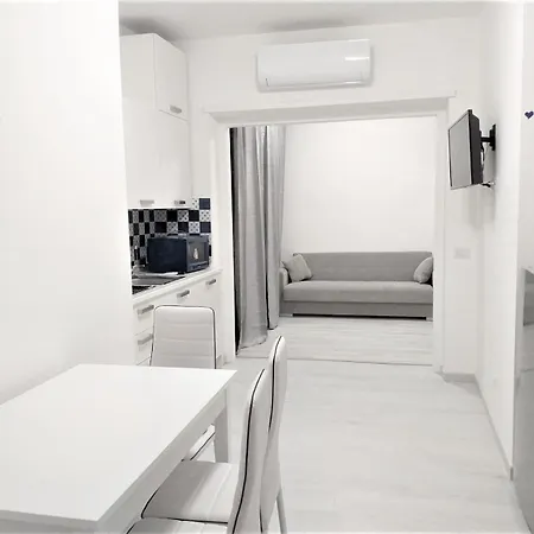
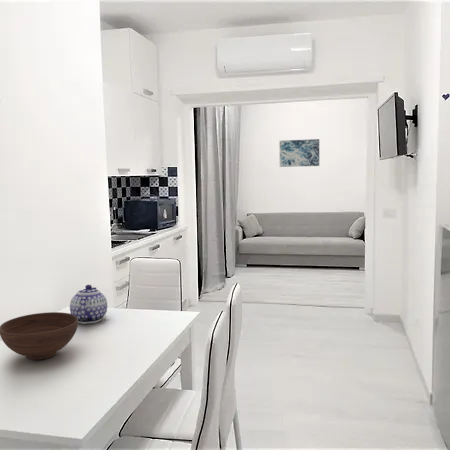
+ wall art [279,138,320,168]
+ bowl [0,311,79,361]
+ teapot [69,284,108,325]
